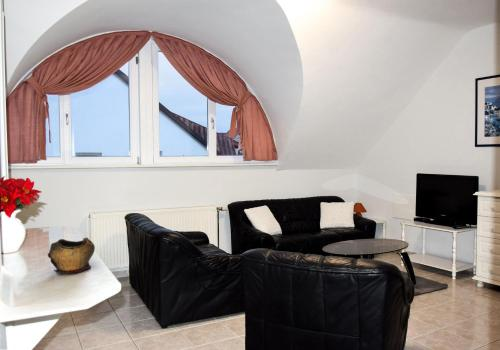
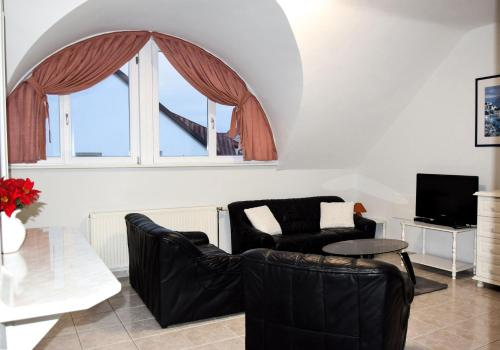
- decorative bowl [46,237,96,274]
